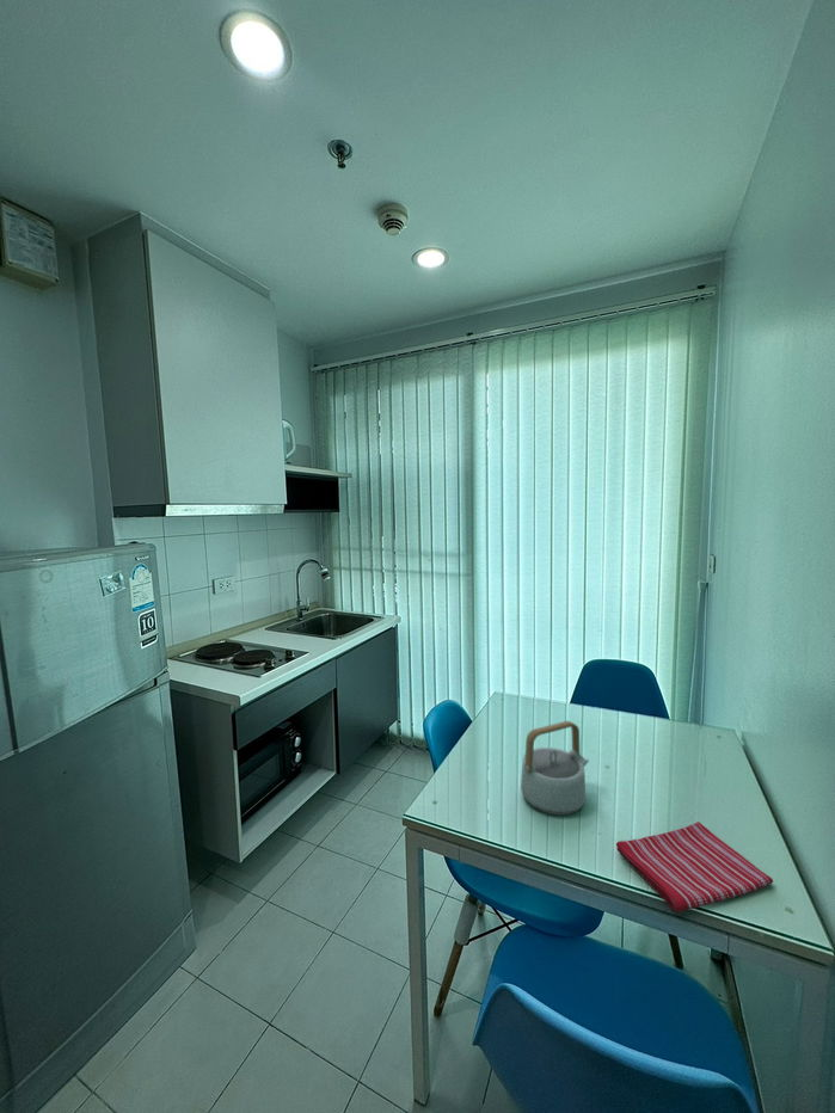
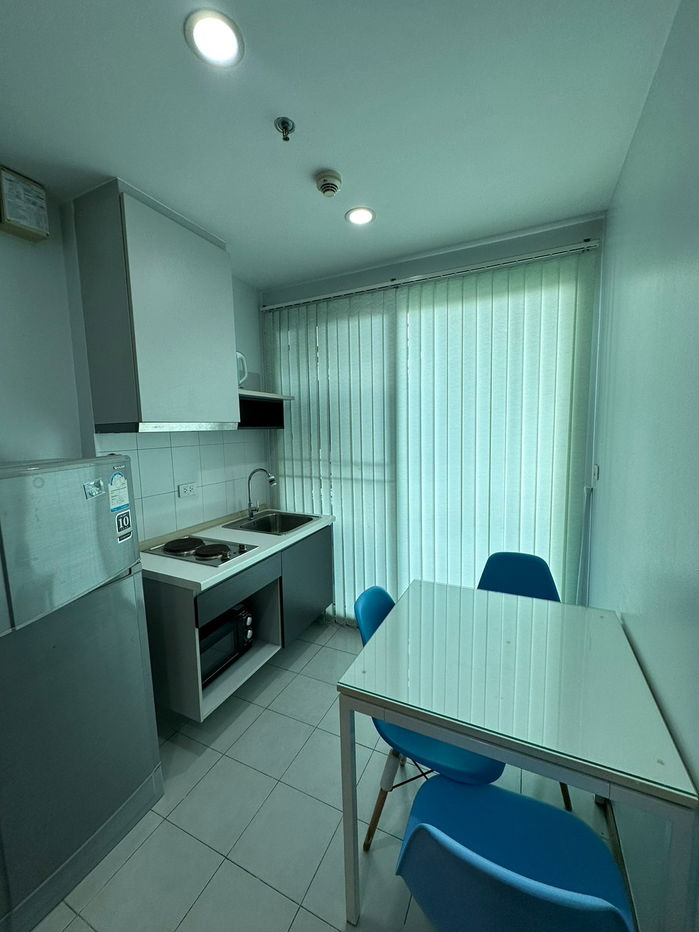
- dish towel [615,820,774,914]
- teapot [520,720,590,817]
